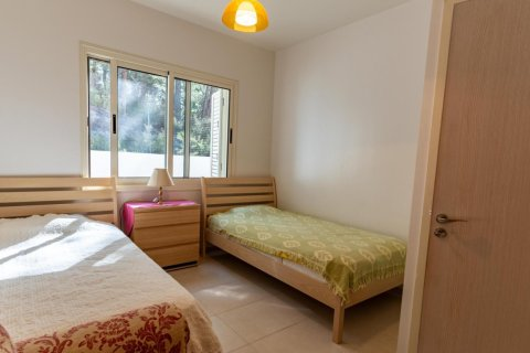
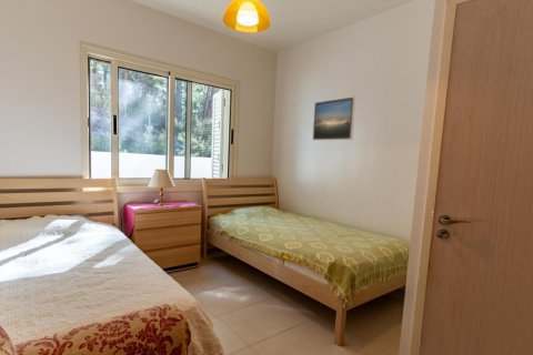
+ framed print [312,95,356,141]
